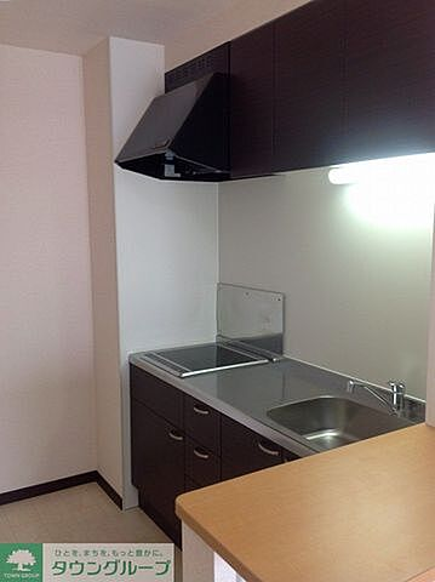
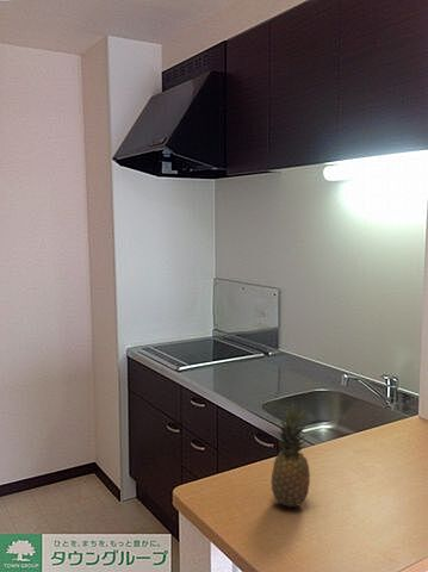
+ fruit [269,402,311,509]
